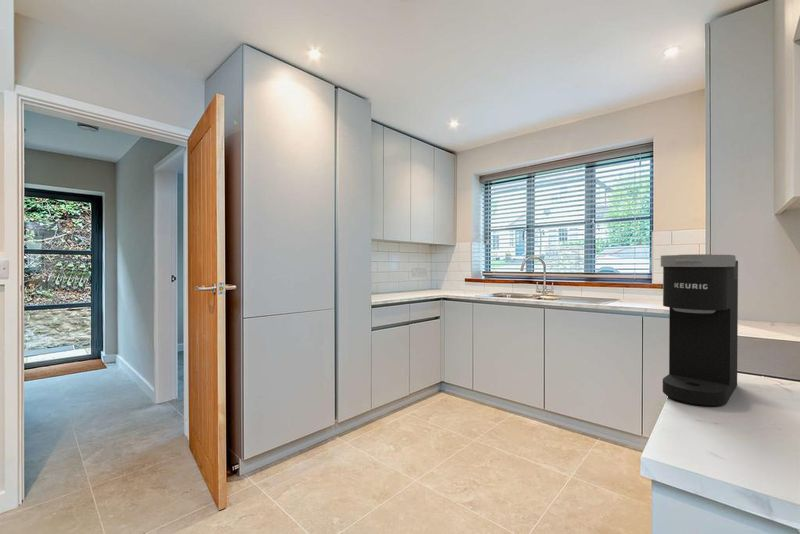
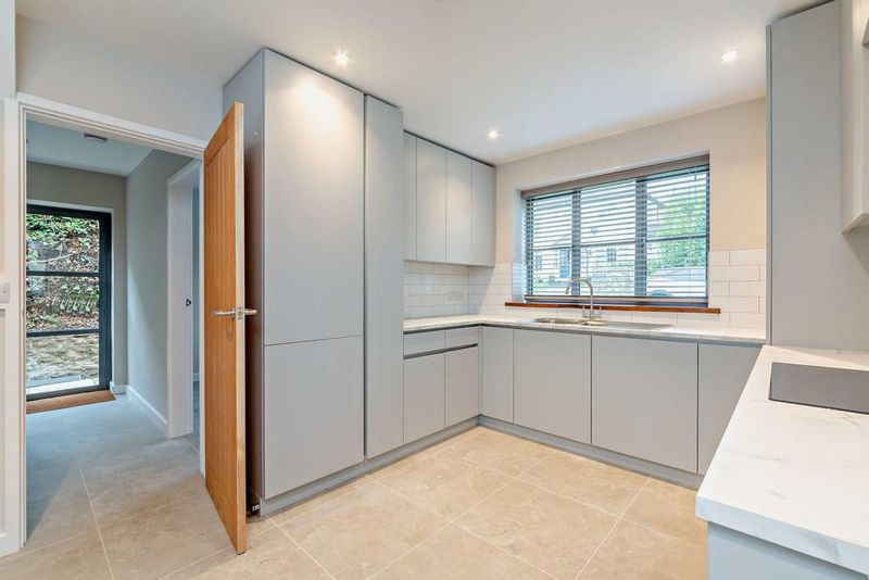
- coffee maker [660,253,739,407]
